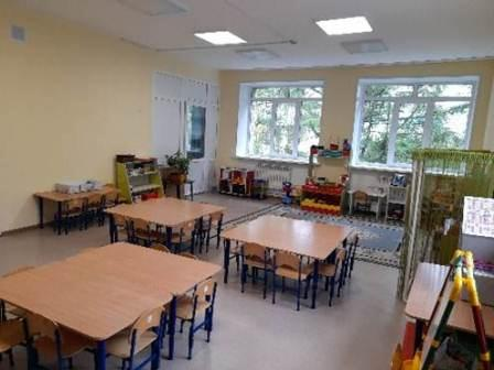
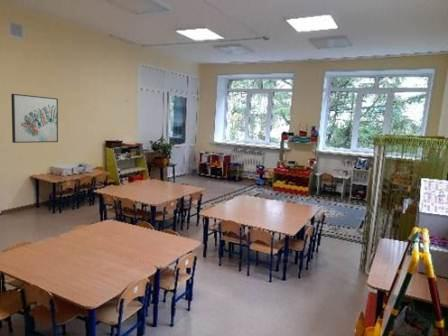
+ wall art [10,93,59,144]
